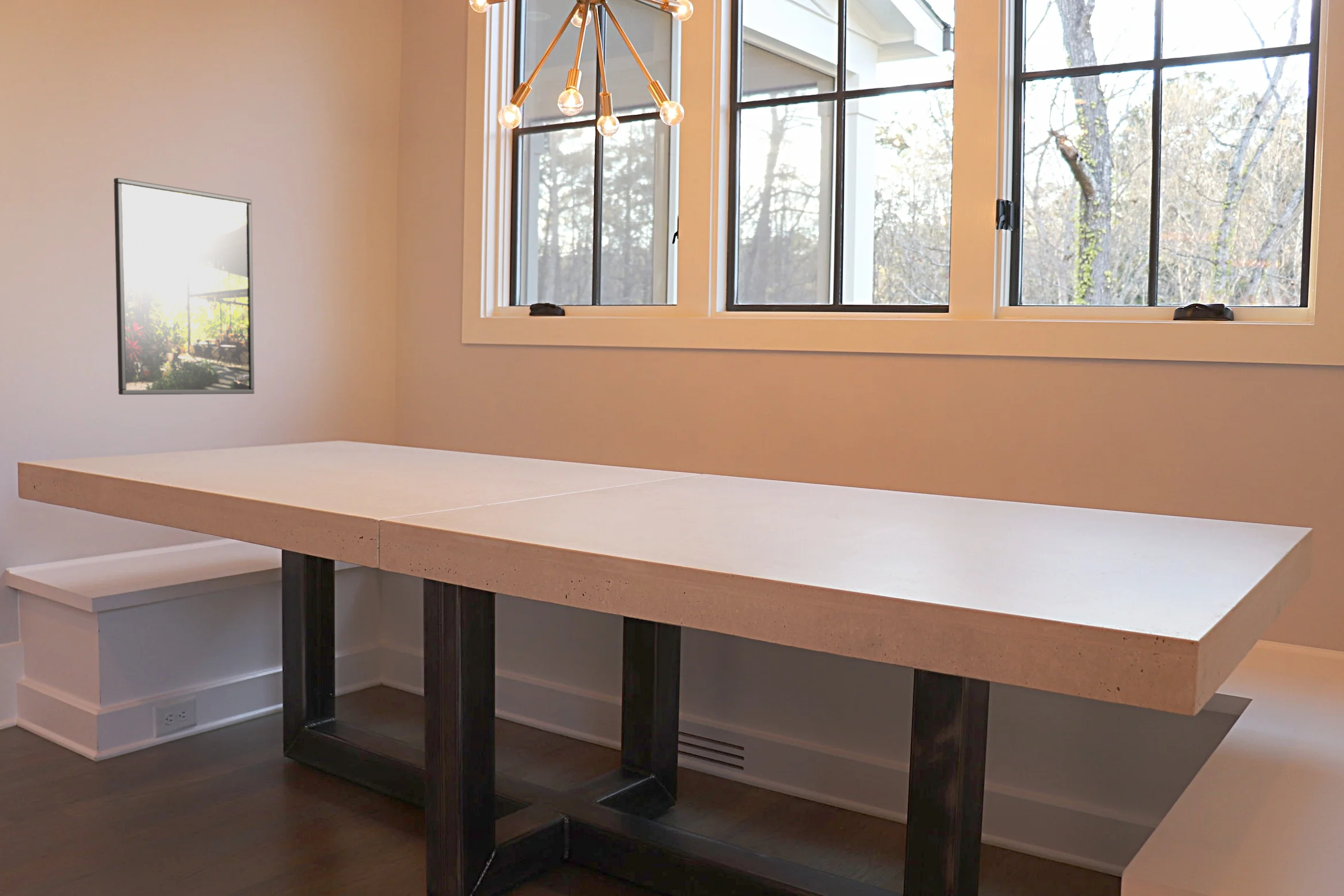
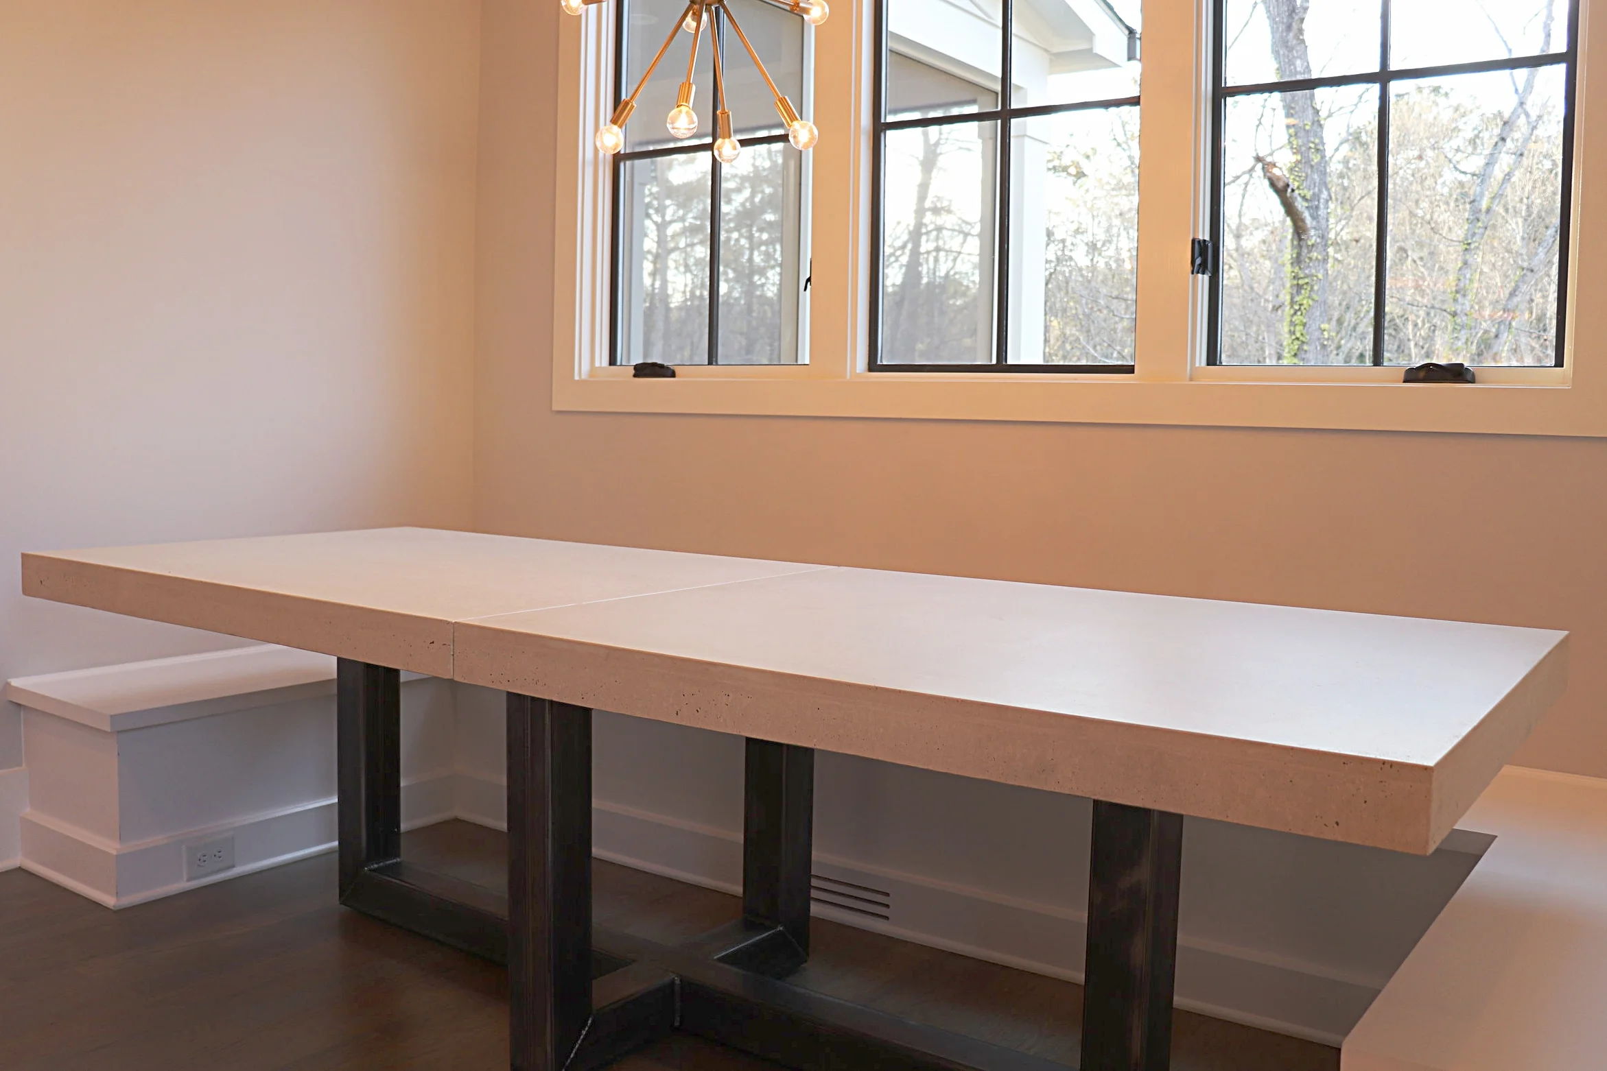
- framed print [113,177,255,395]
